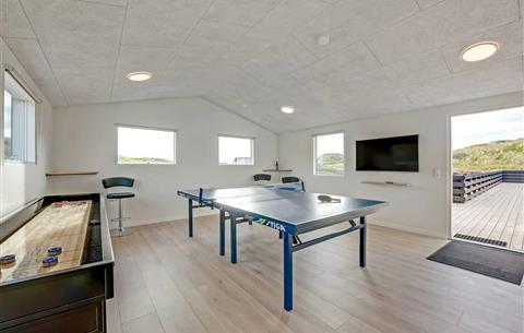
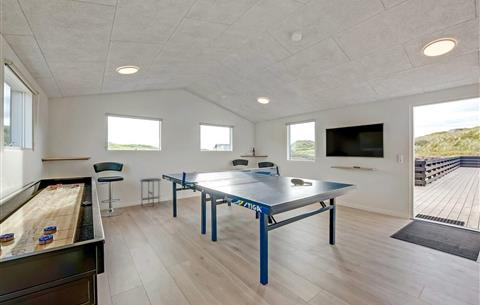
+ side table [139,178,162,208]
